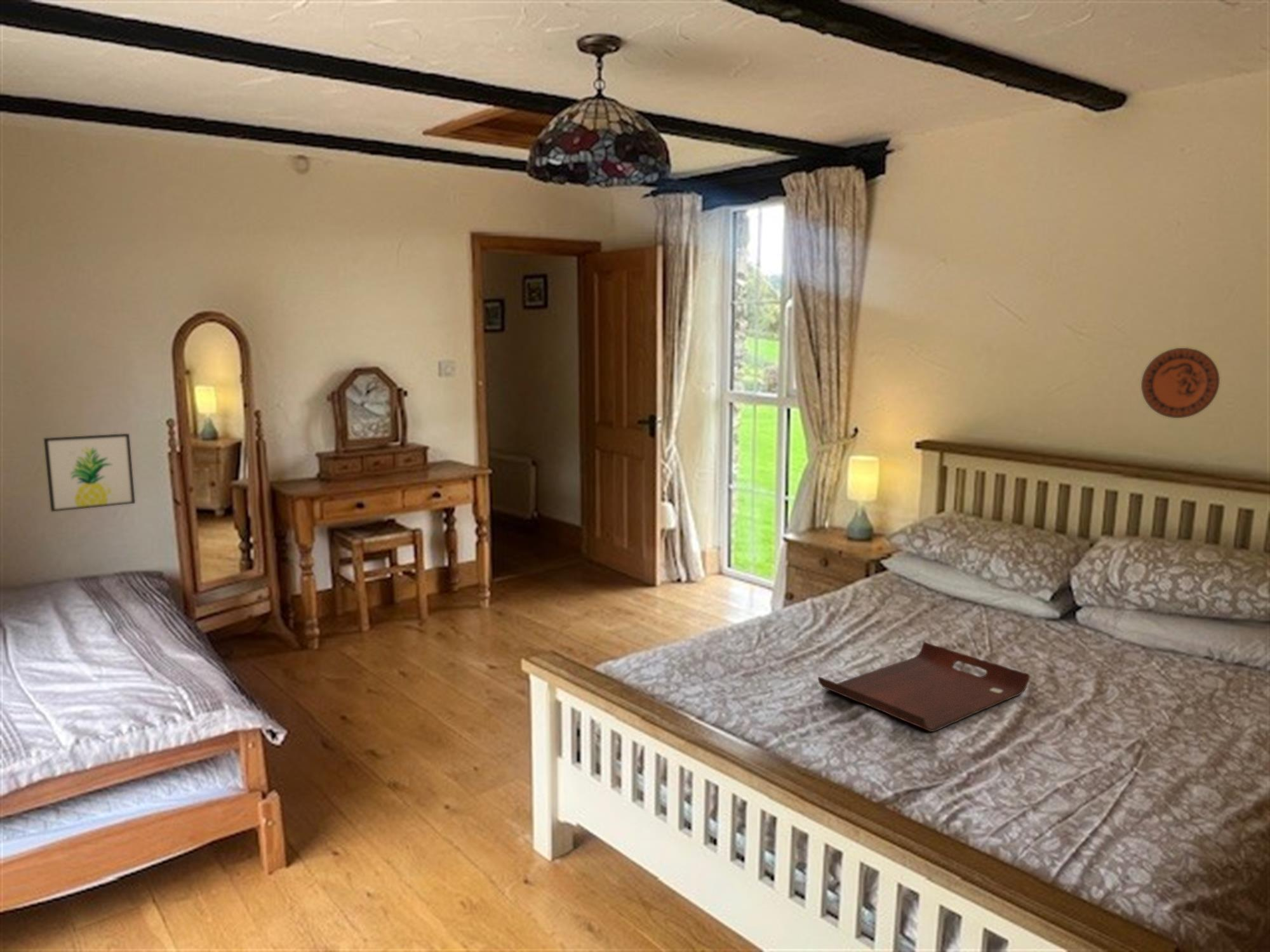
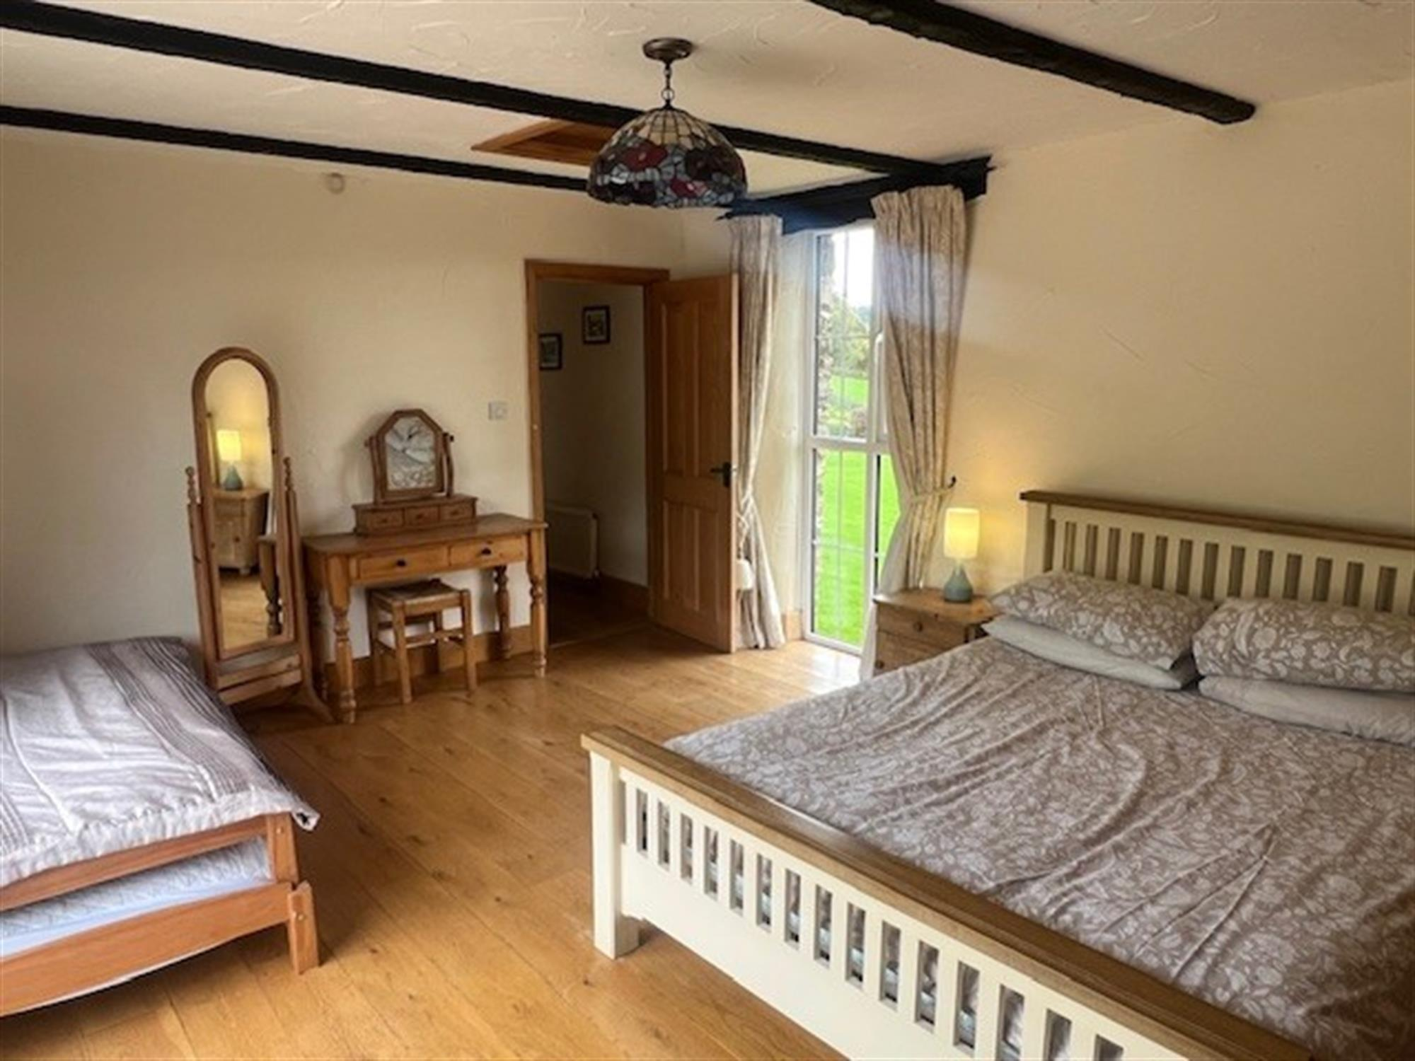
- wall art [43,433,136,512]
- serving tray [817,642,1031,732]
- decorative plate [1140,347,1220,419]
